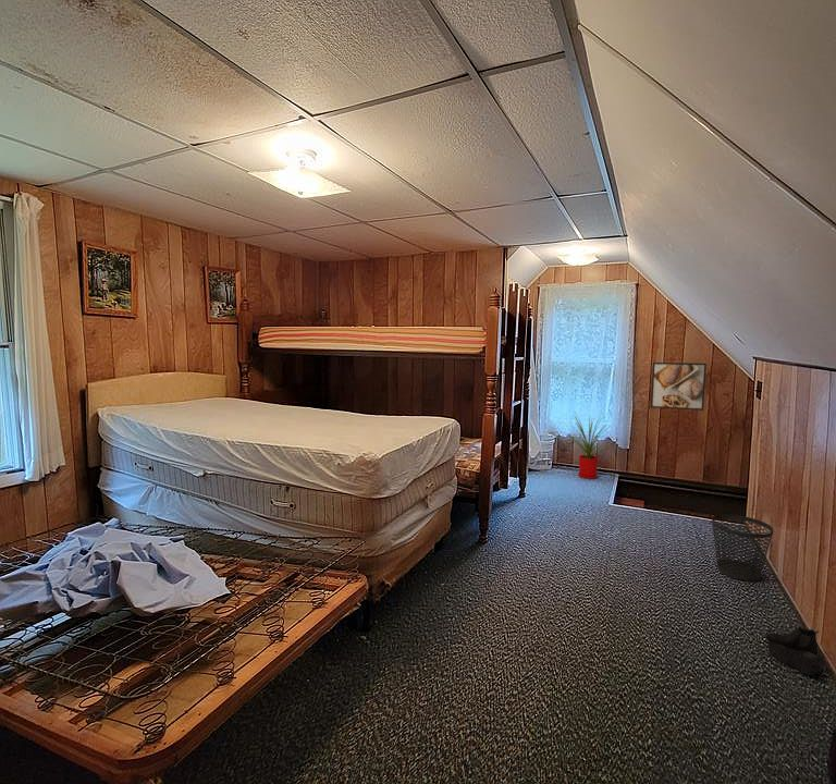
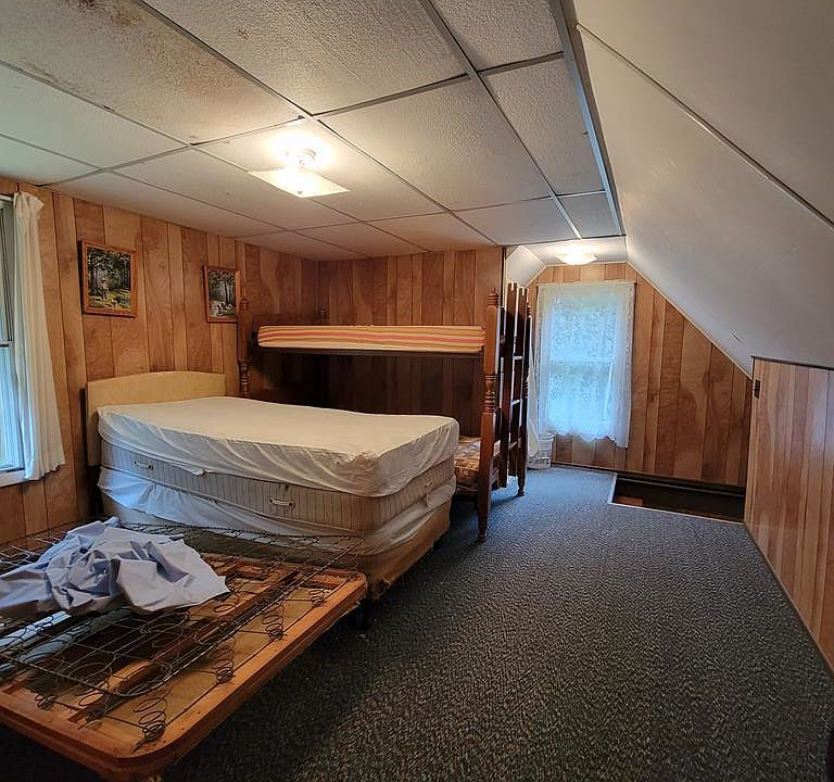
- wastebasket [711,513,775,583]
- boots [765,624,831,676]
- house plant [566,411,613,480]
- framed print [650,362,708,412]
